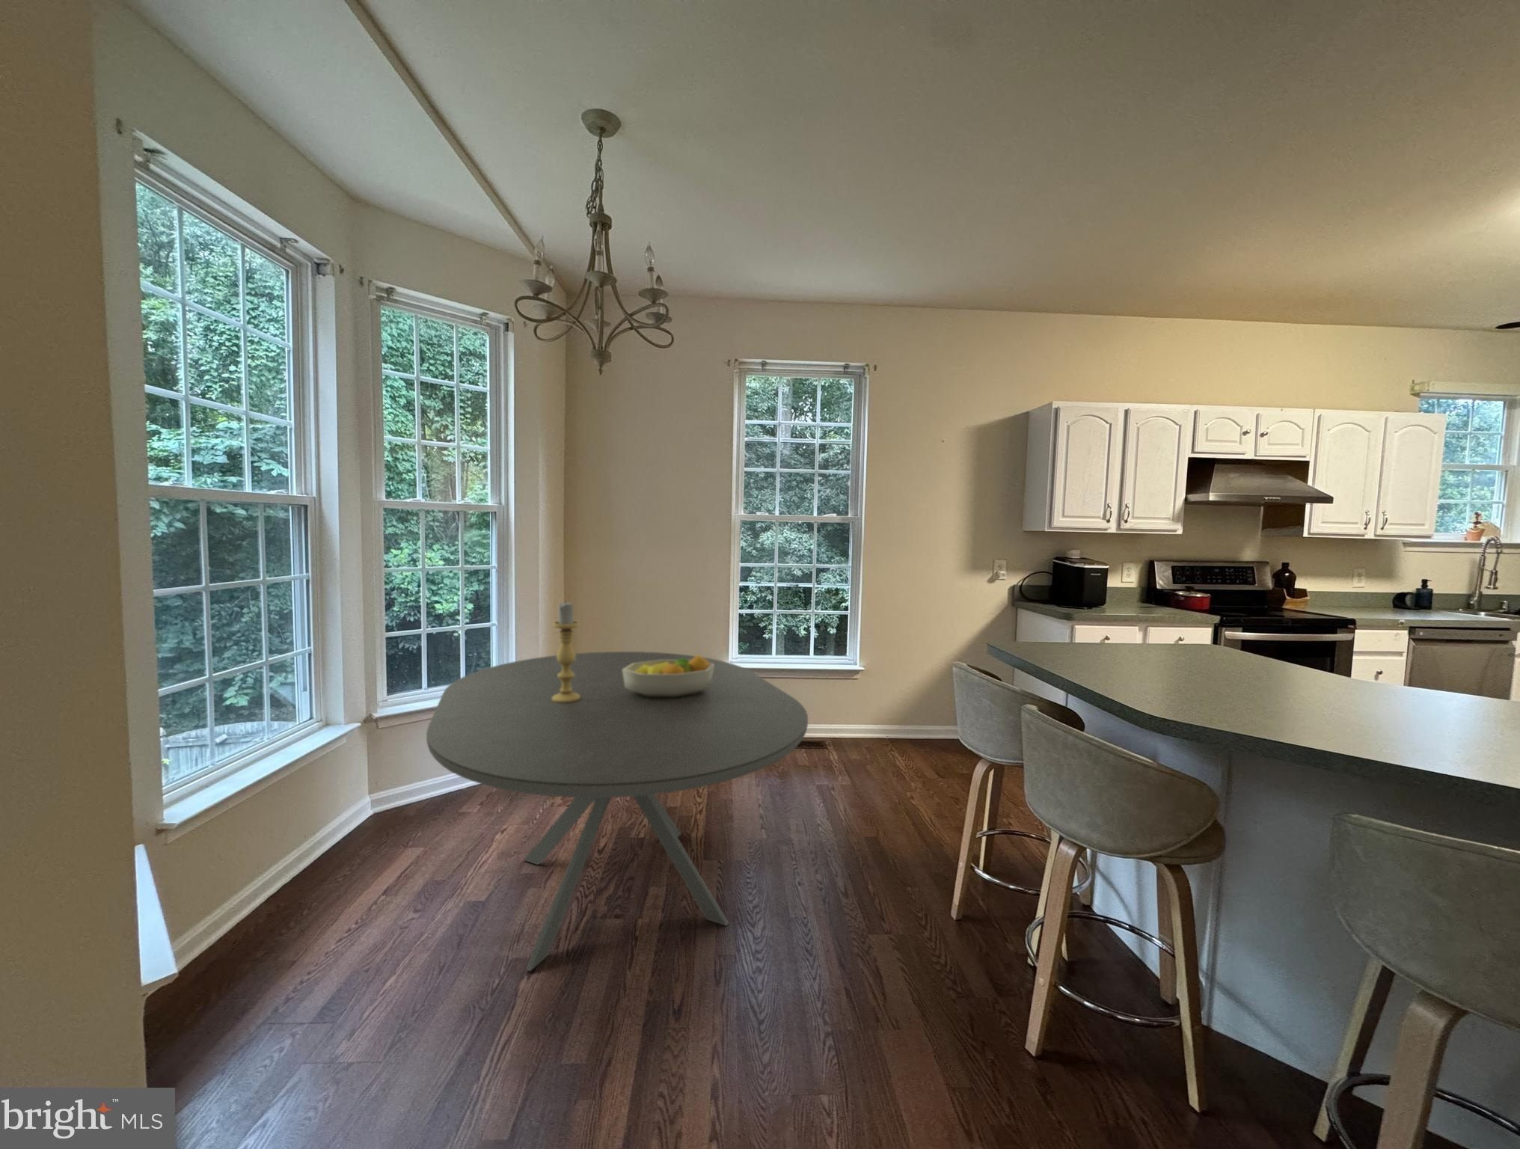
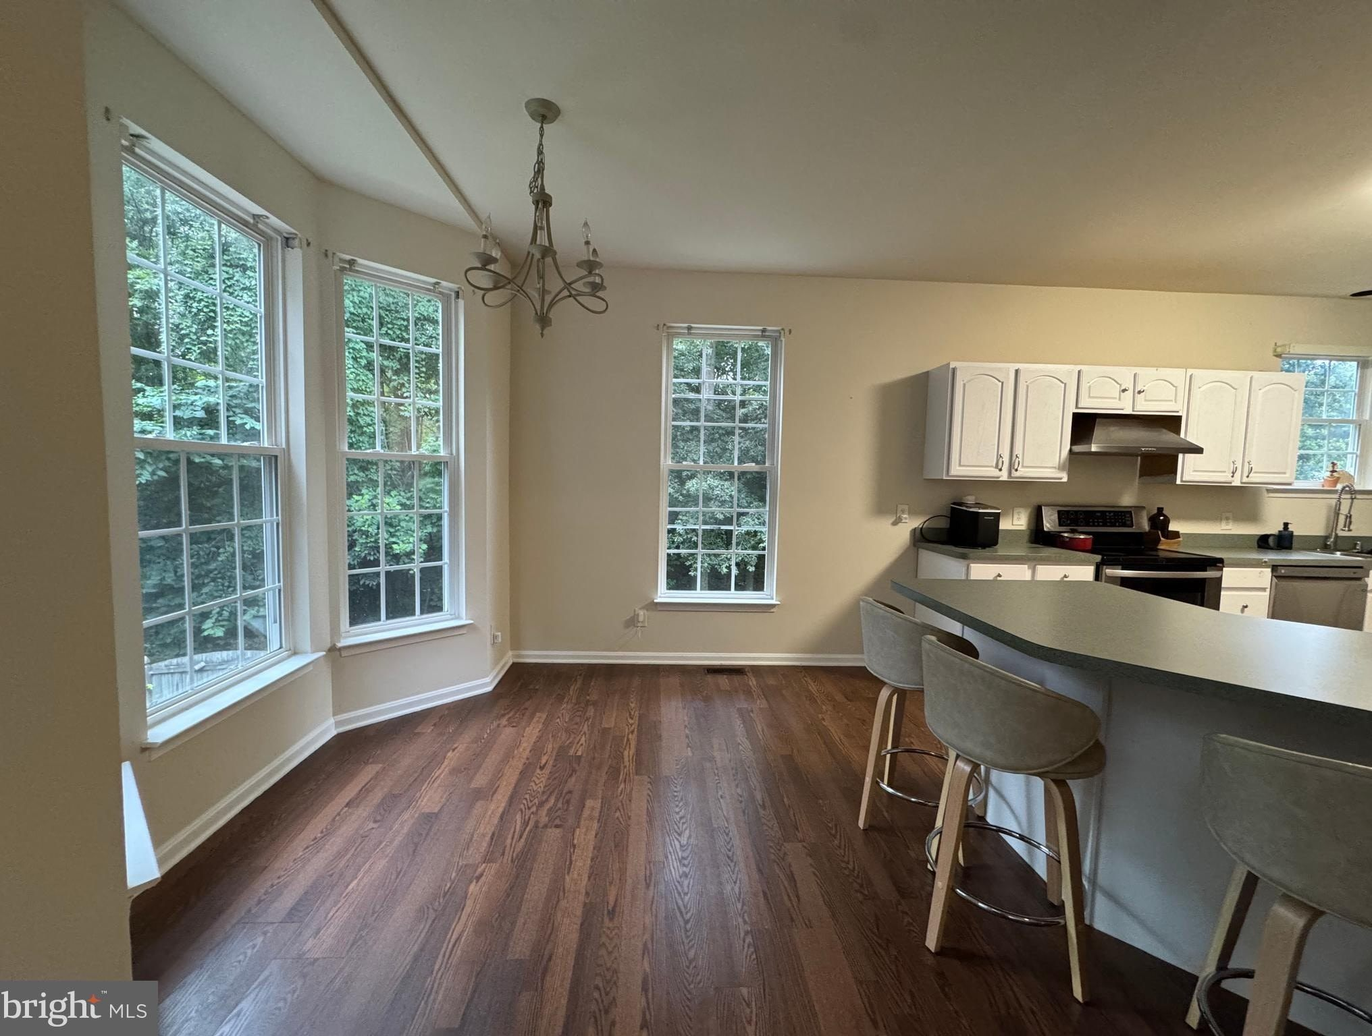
- candle holder [553,600,580,704]
- fruit bowl [622,654,714,698]
- dining table [426,651,808,972]
